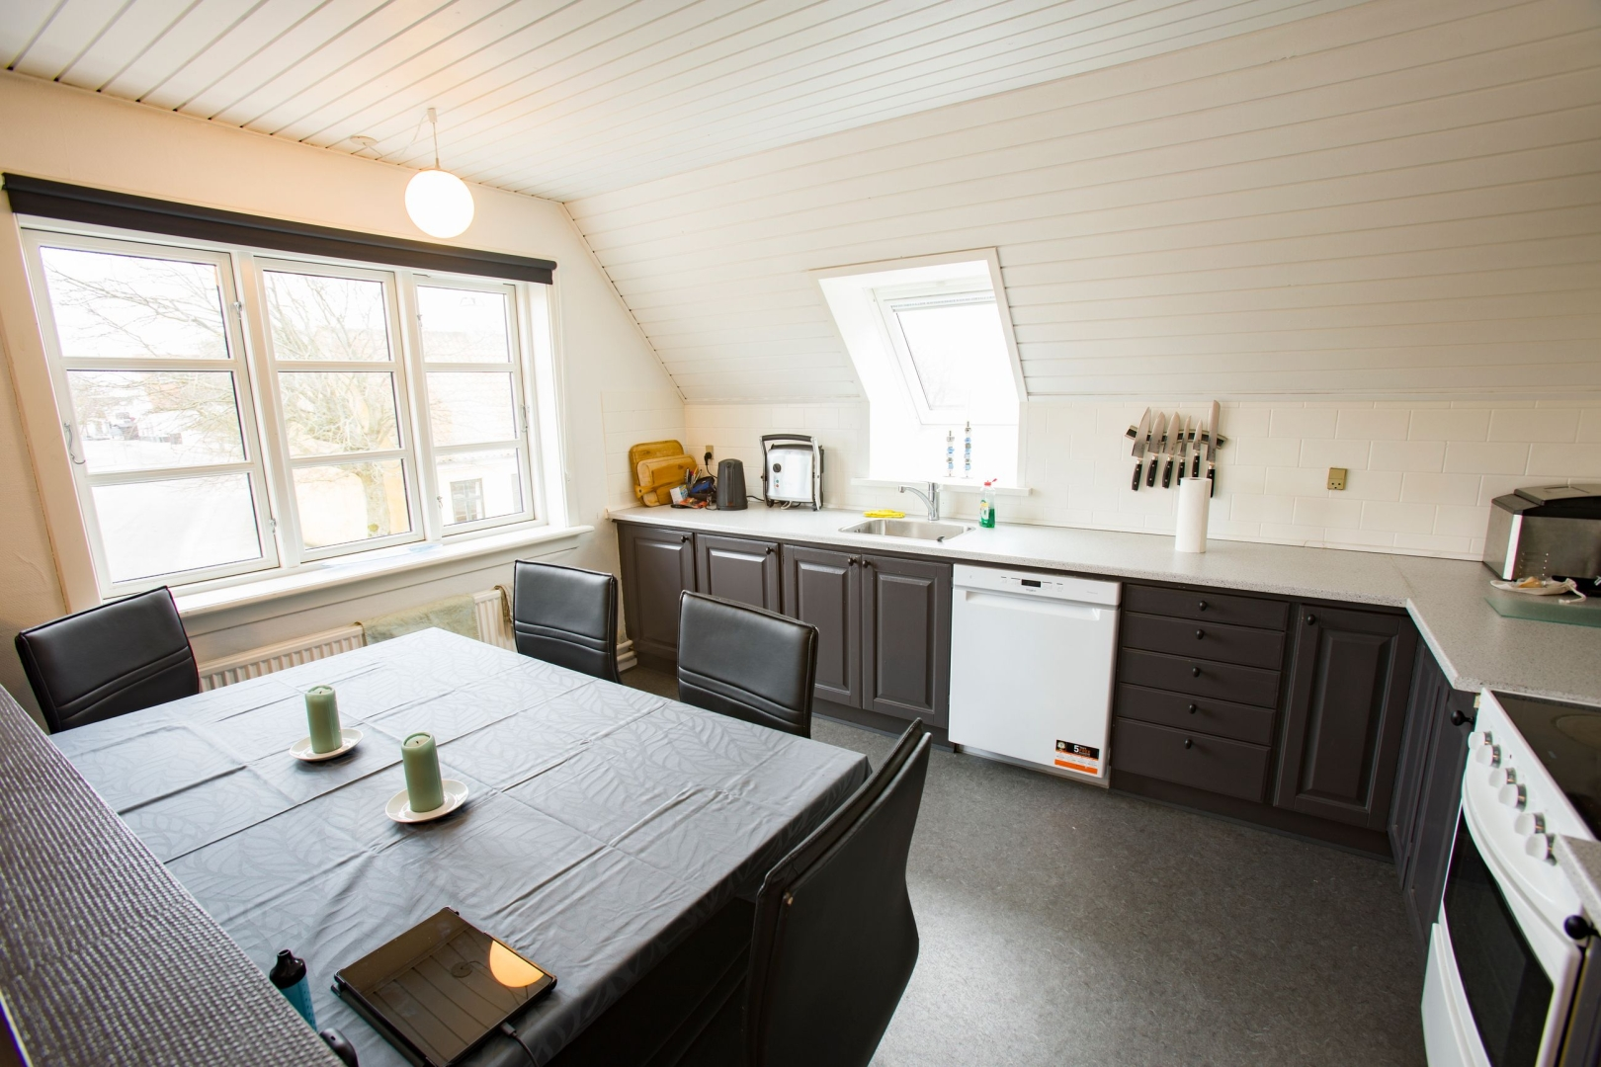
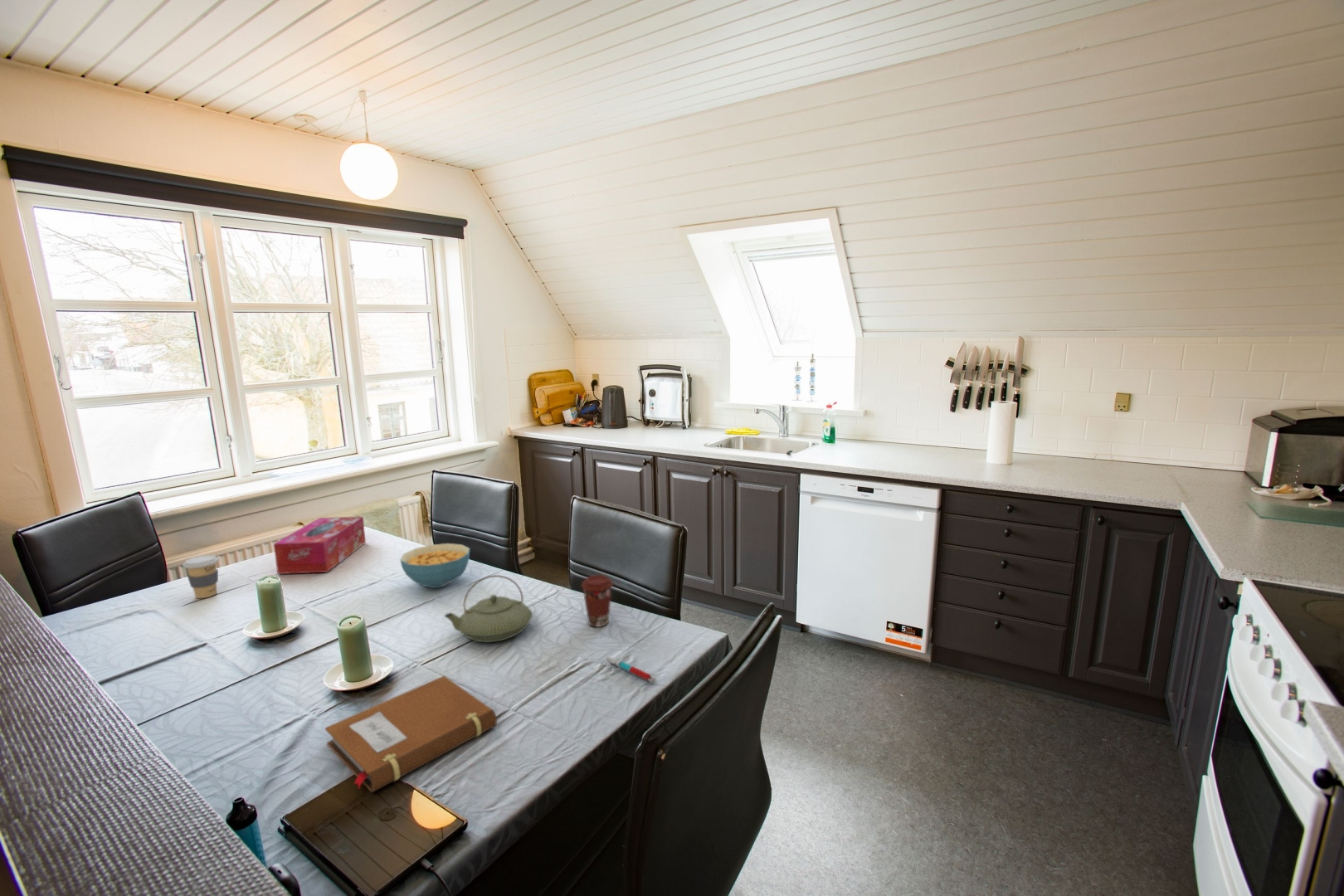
+ cereal bowl [399,543,470,589]
+ notebook [324,674,498,793]
+ teapot [444,574,533,643]
+ tissue box [273,516,367,575]
+ coffee cup [182,554,219,599]
+ pen [605,656,657,685]
+ coffee cup [581,574,614,628]
